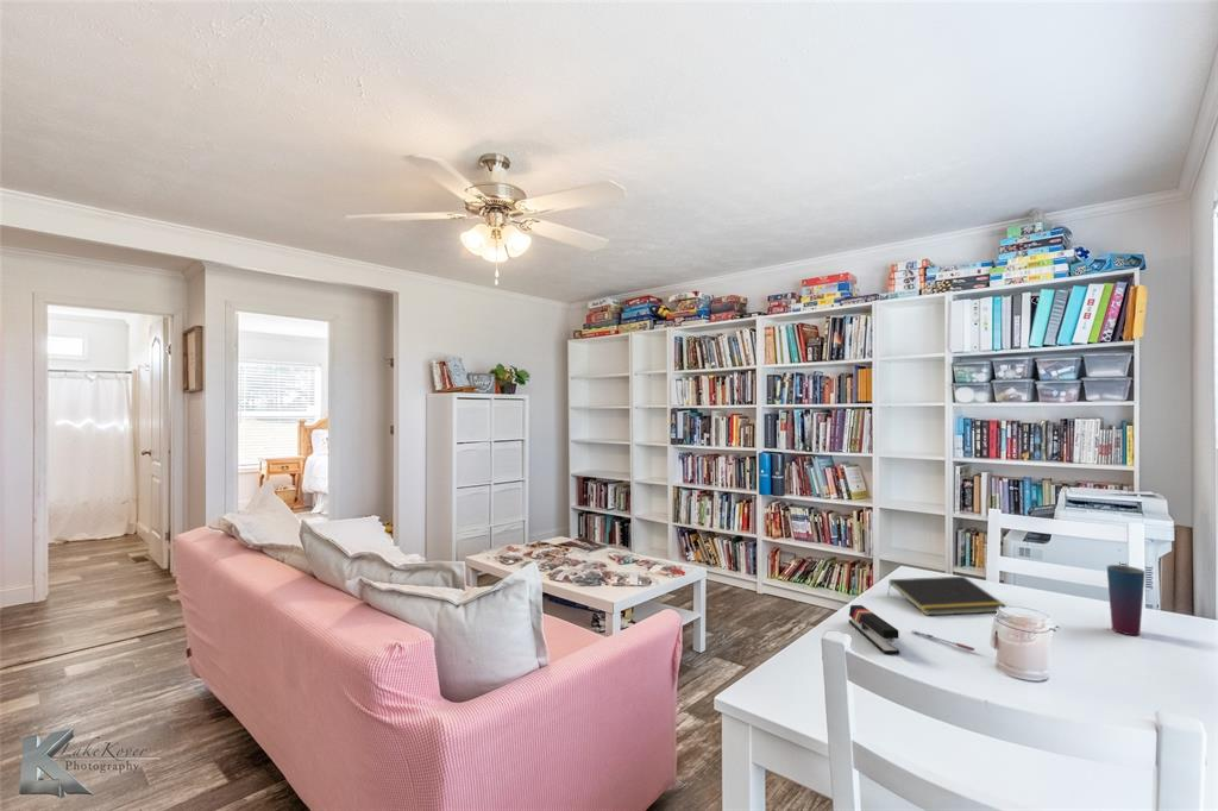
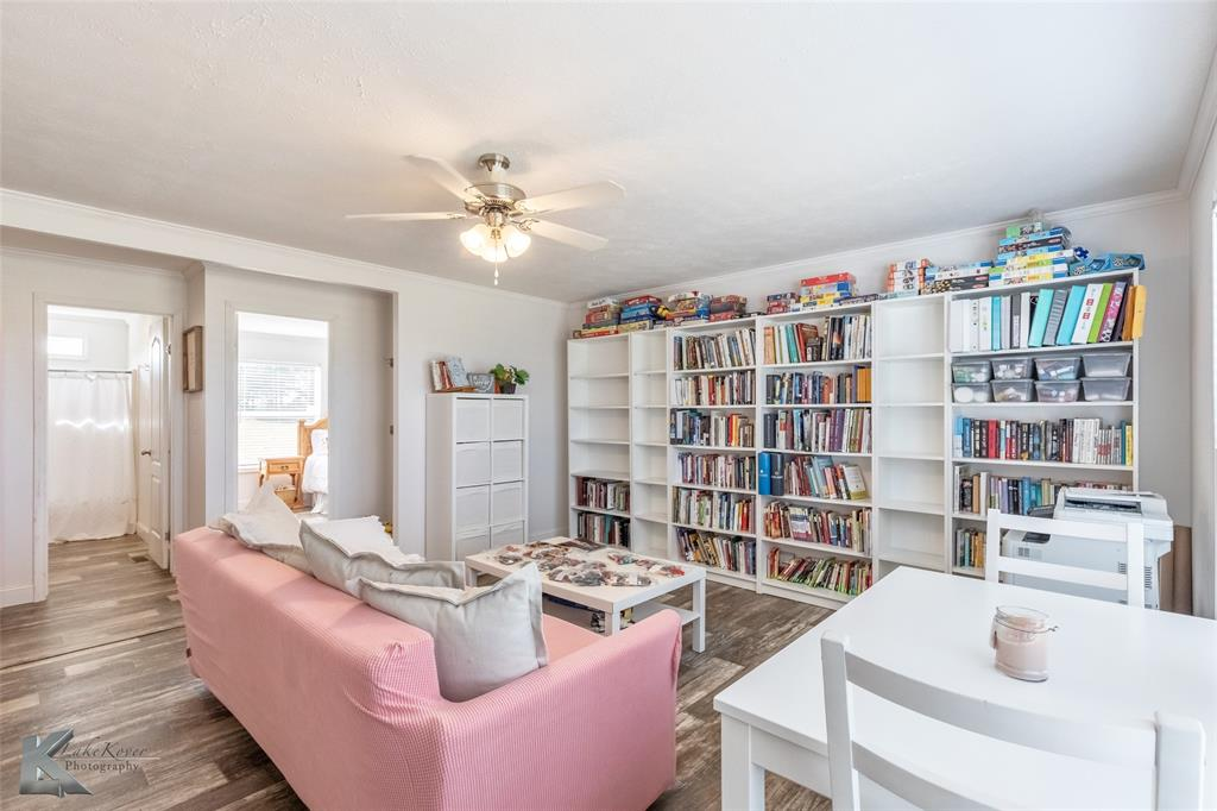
- pen [910,629,975,652]
- cup [1106,564,1147,636]
- notepad [886,576,1009,617]
- stapler [848,604,900,655]
